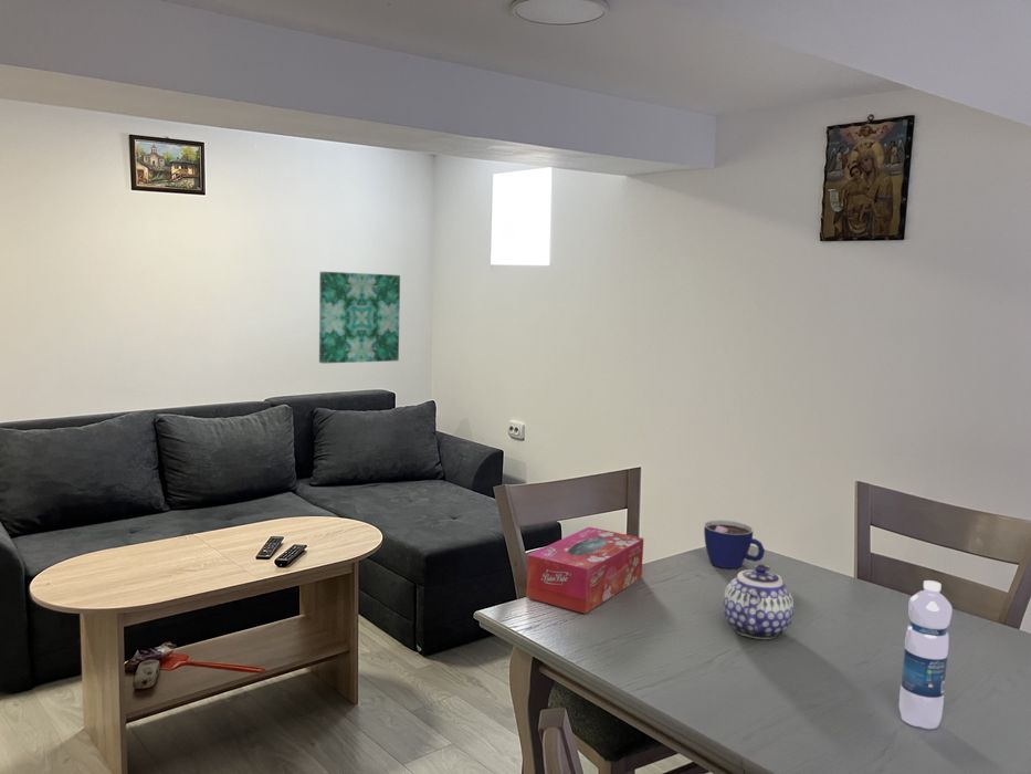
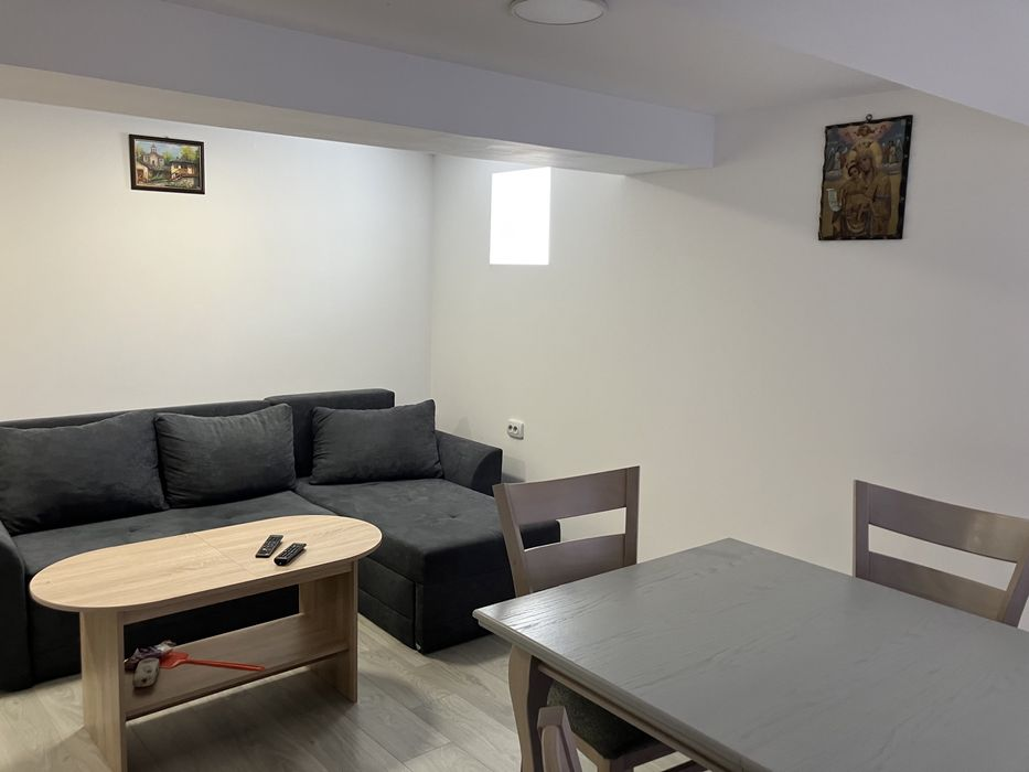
- water bottle [897,579,954,730]
- cup [703,519,766,569]
- teapot [722,563,796,640]
- tissue box [525,526,644,615]
- wall art [318,271,401,365]
